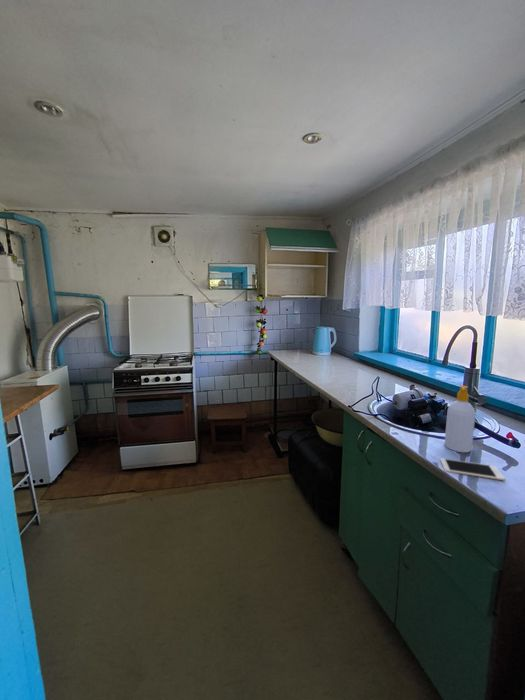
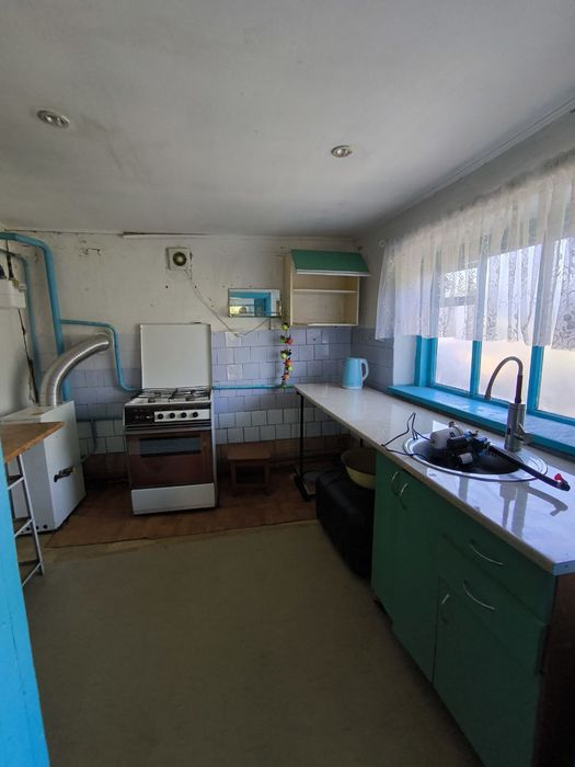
- soap bottle [444,385,476,453]
- cell phone [439,457,506,482]
